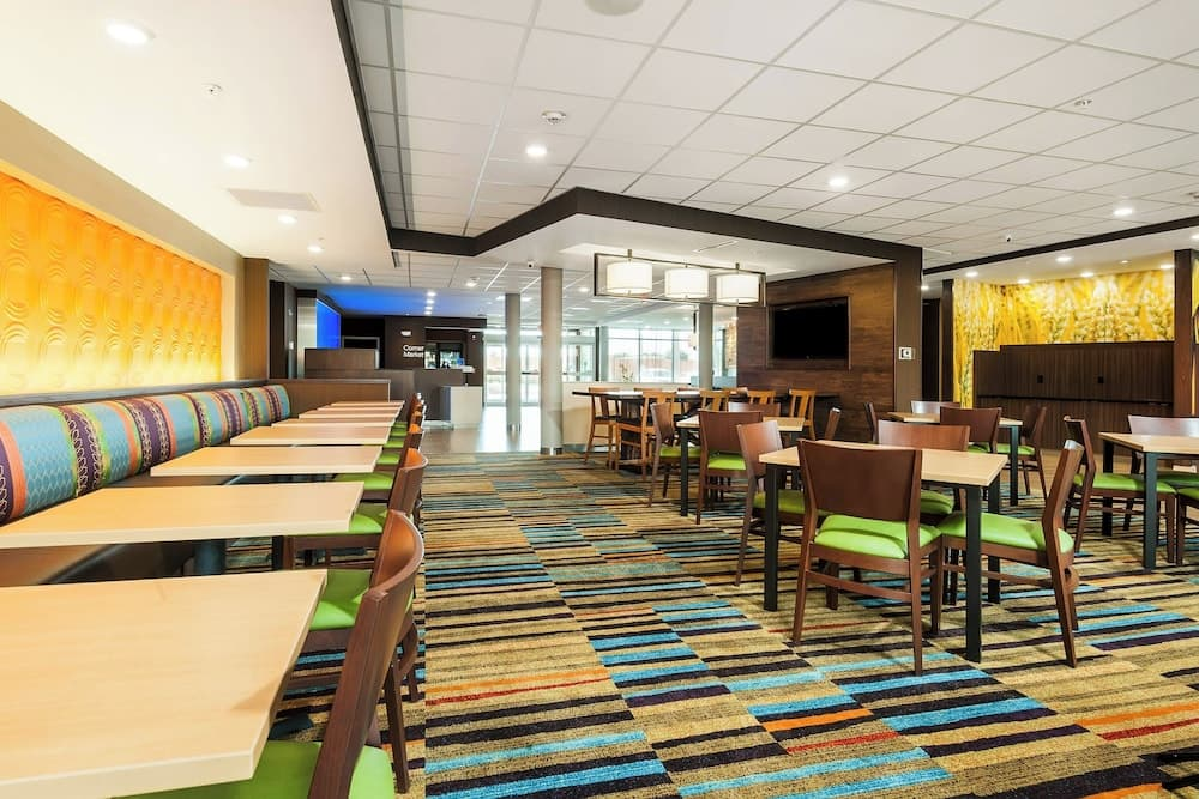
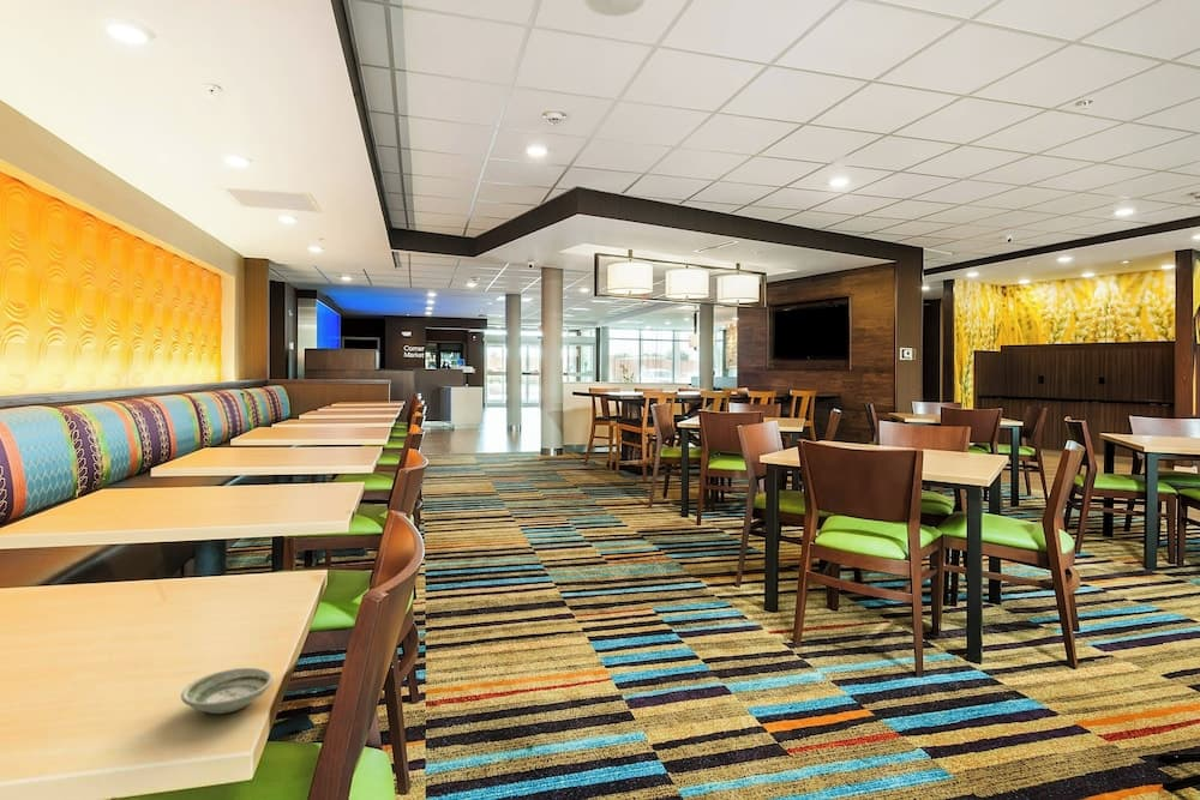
+ saucer [180,667,275,715]
